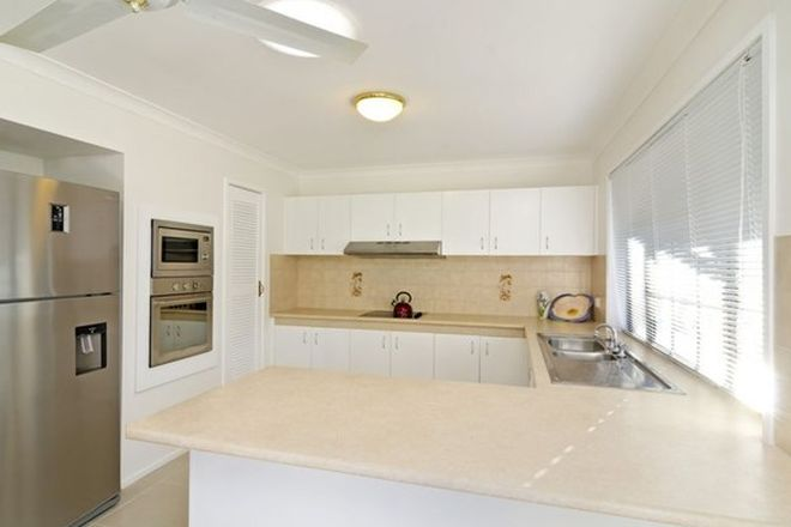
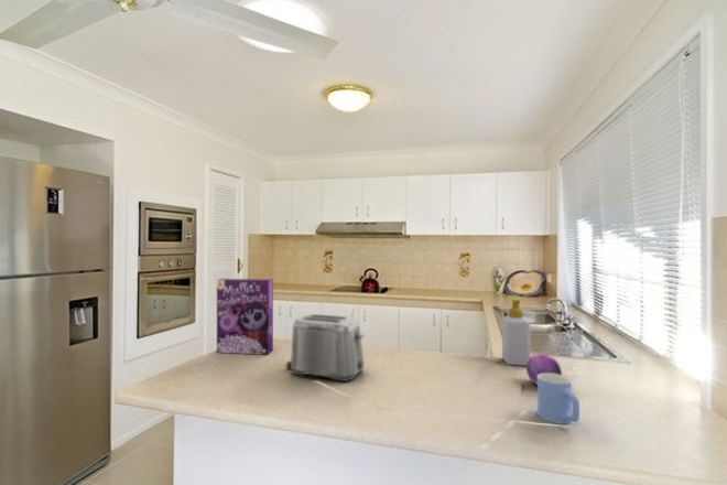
+ soap bottle [501,298,532,367]
+ fruit [525,353,563,386]
+ cereal box [216,278,274,355]
+ mug [536,374,580,425]
+ toaster [285,313,366,382]
